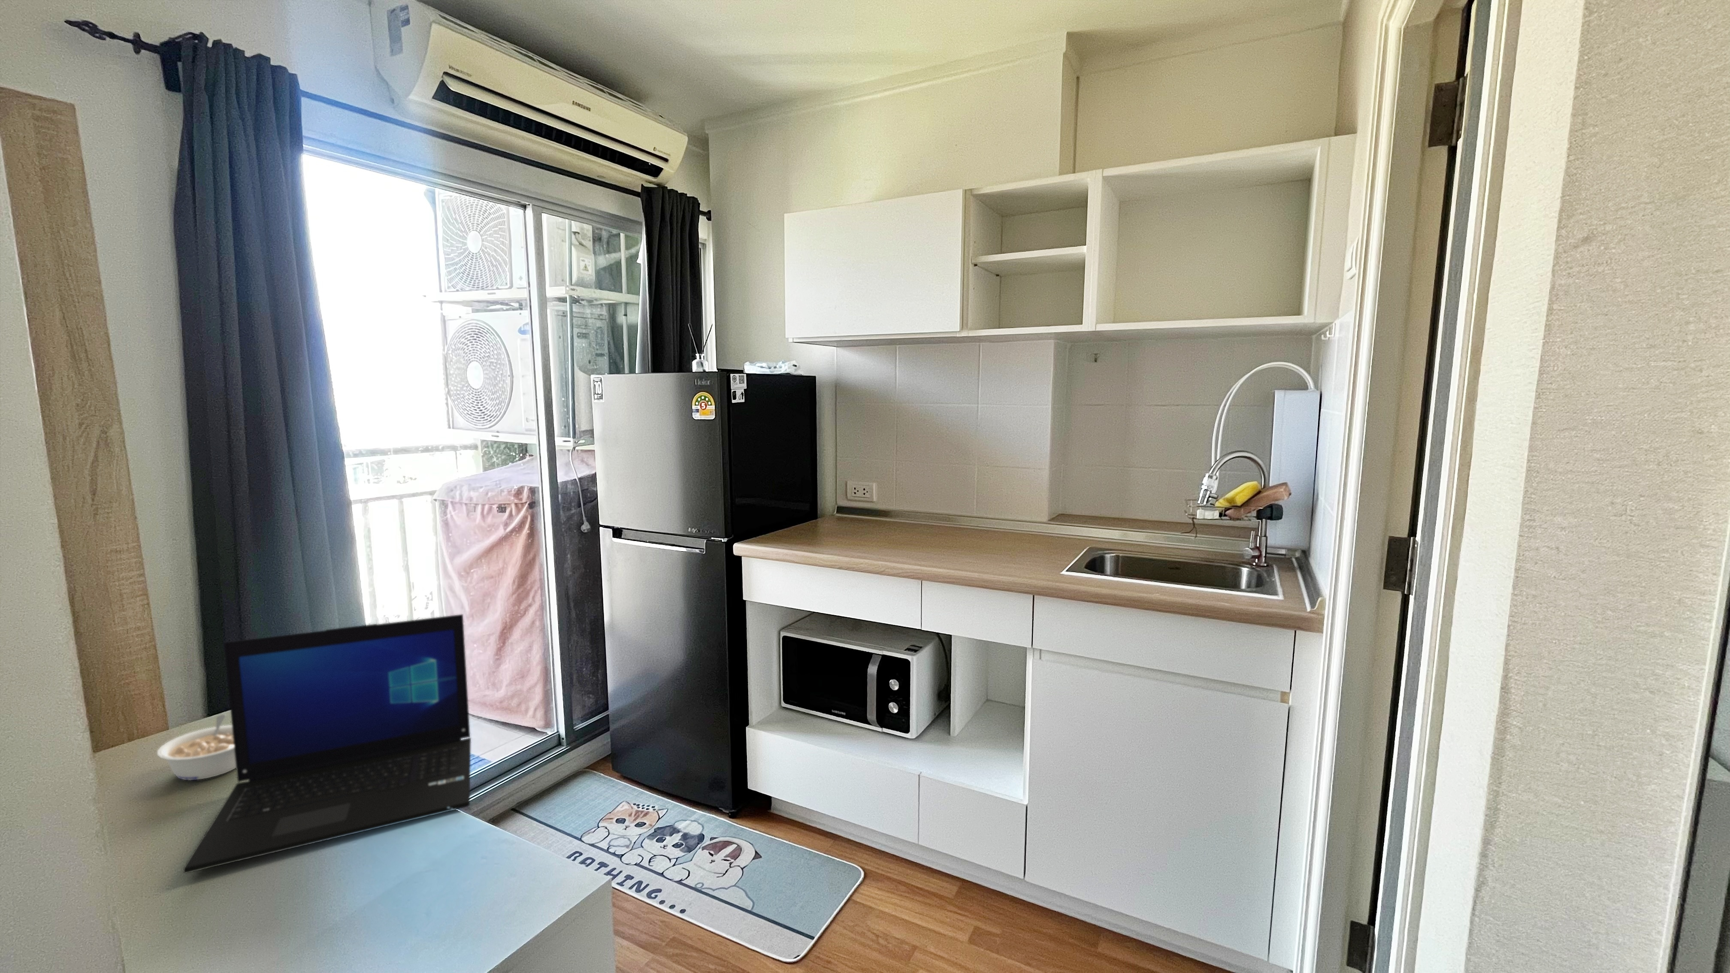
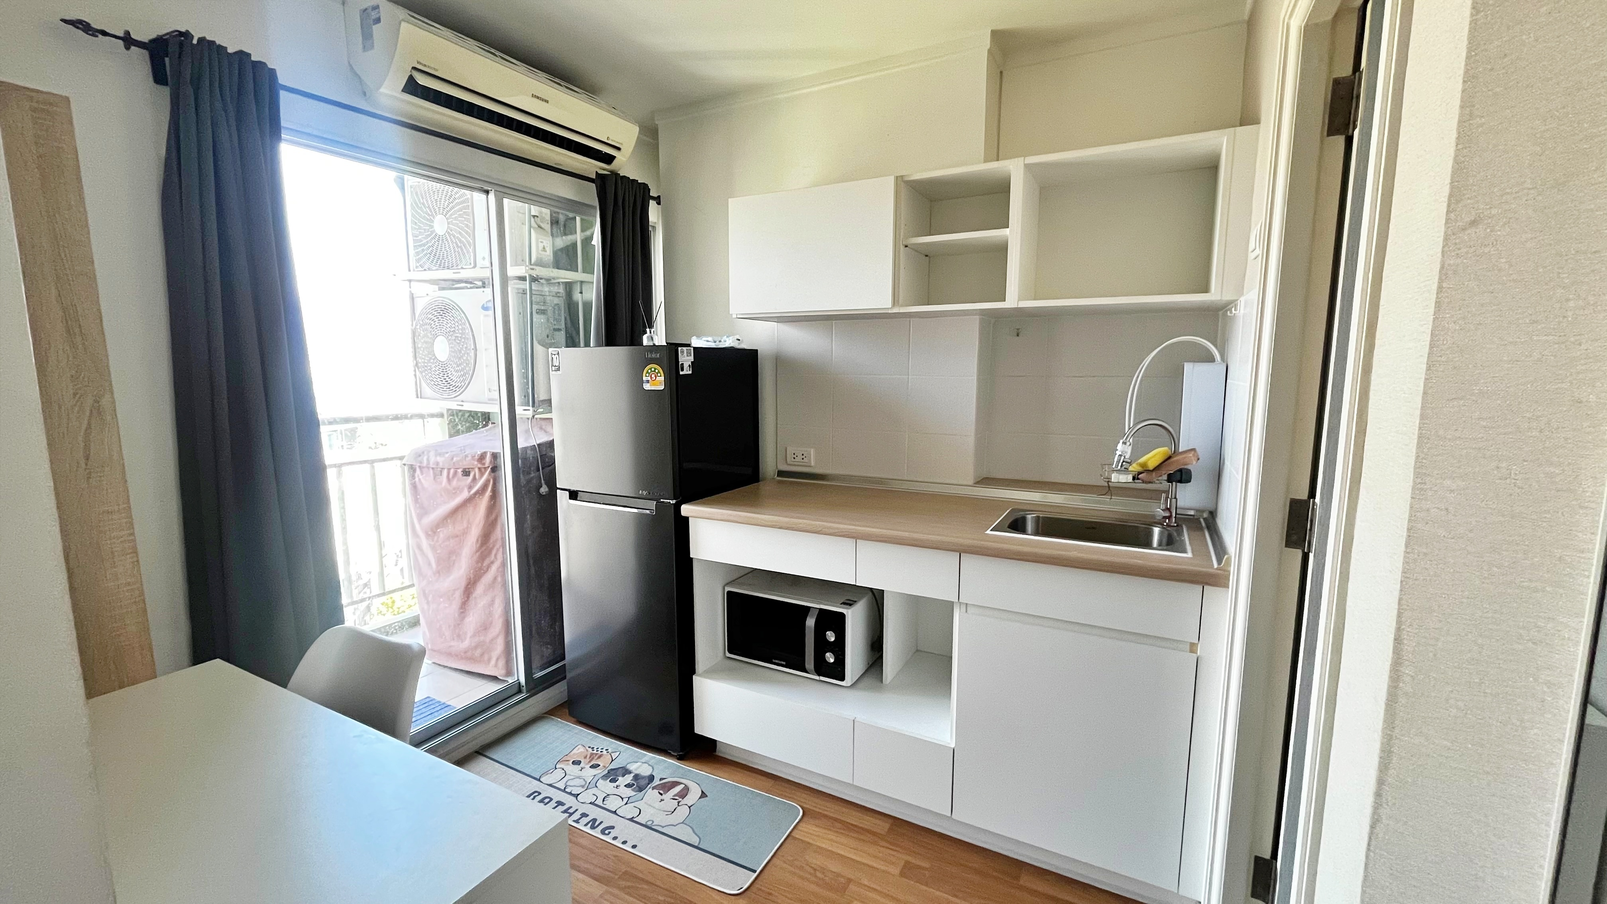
- legume [157,714,236,781]
- laptop [183,613,472,874]
